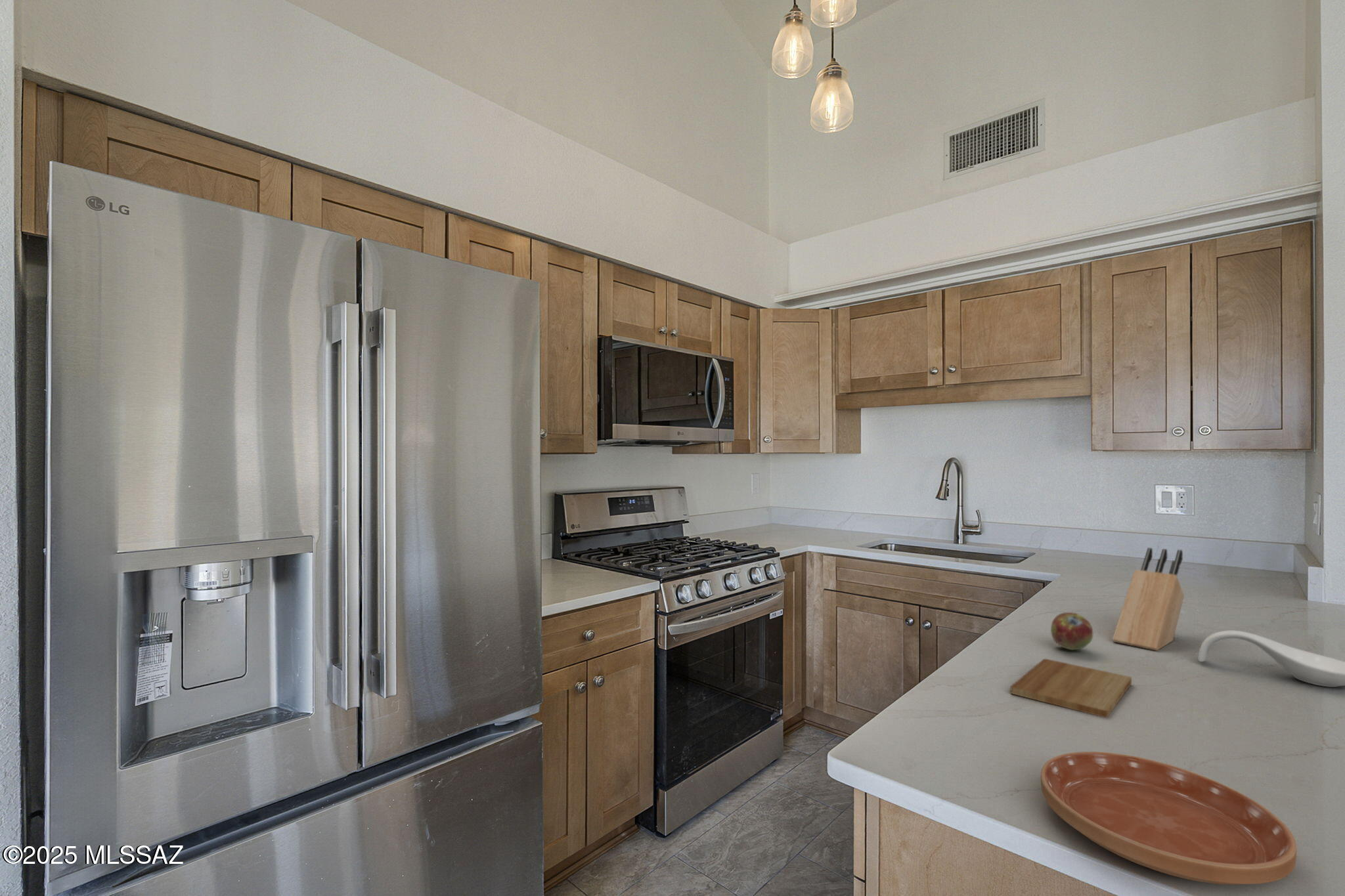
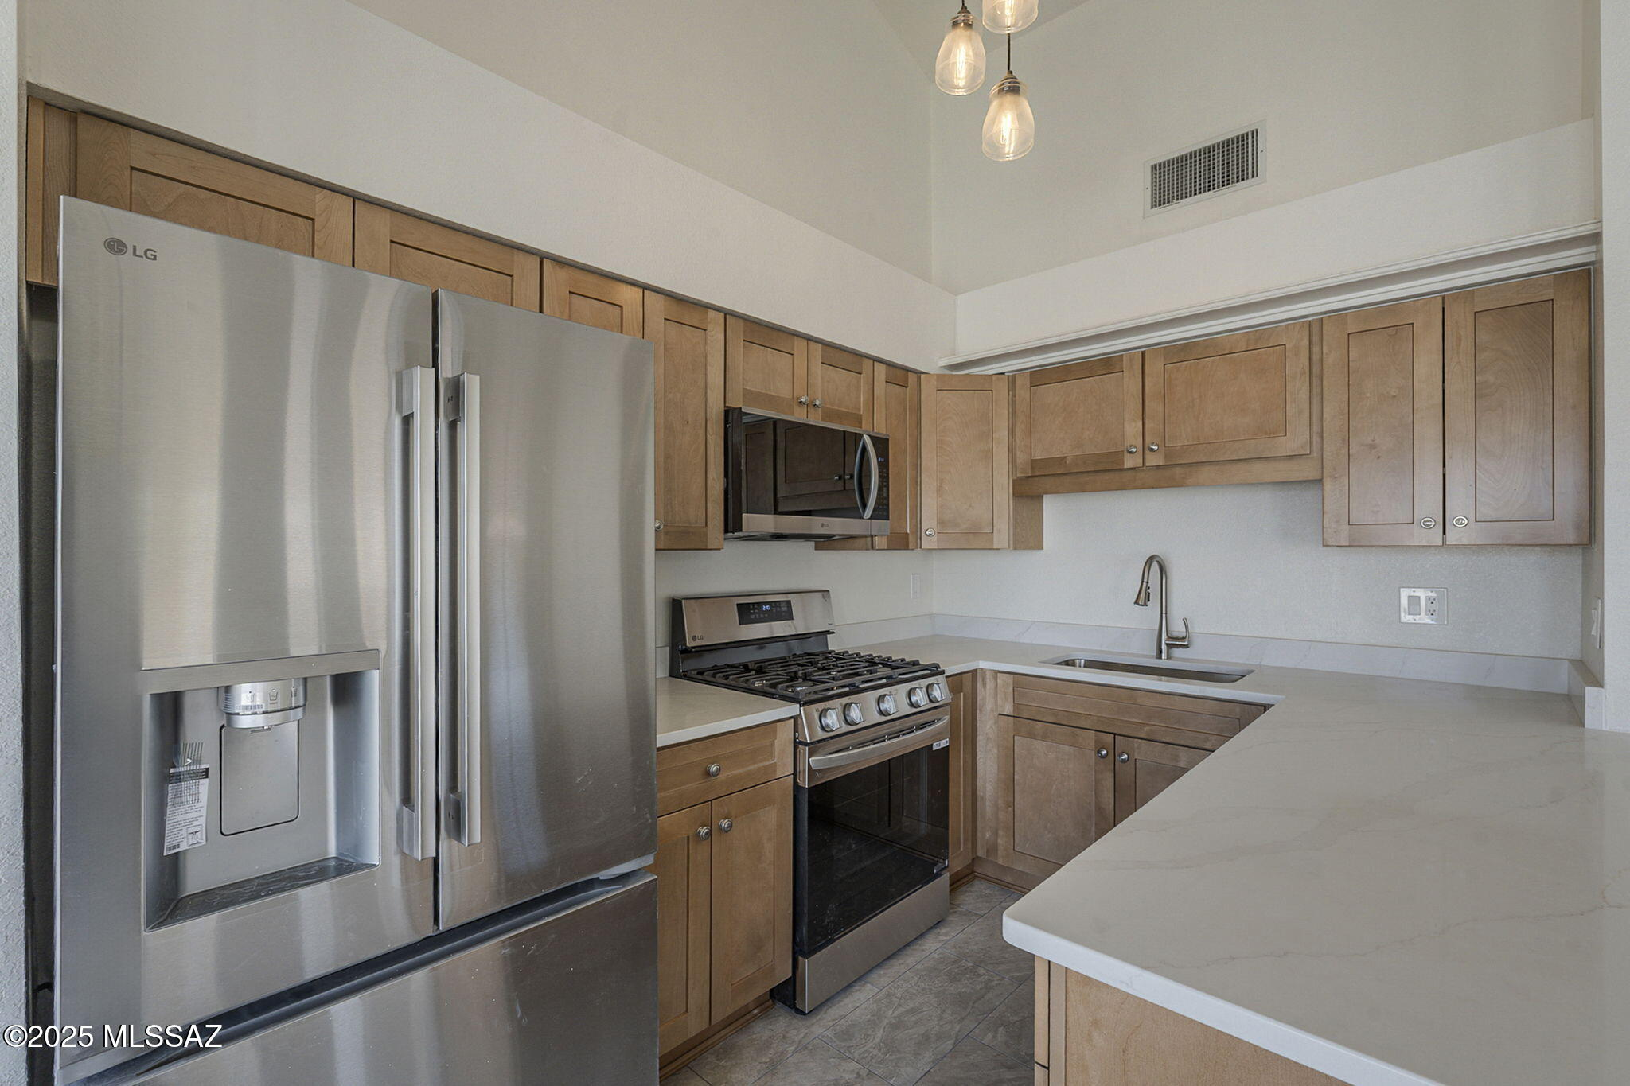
- saucer [1040,751,1297,885]
- fruit [1050,612,1093,651]
- knife block [1112,547,1185,652]
- spoon rest [1197,629,1345,688]
- cutting board [1010,658,1132,718]
